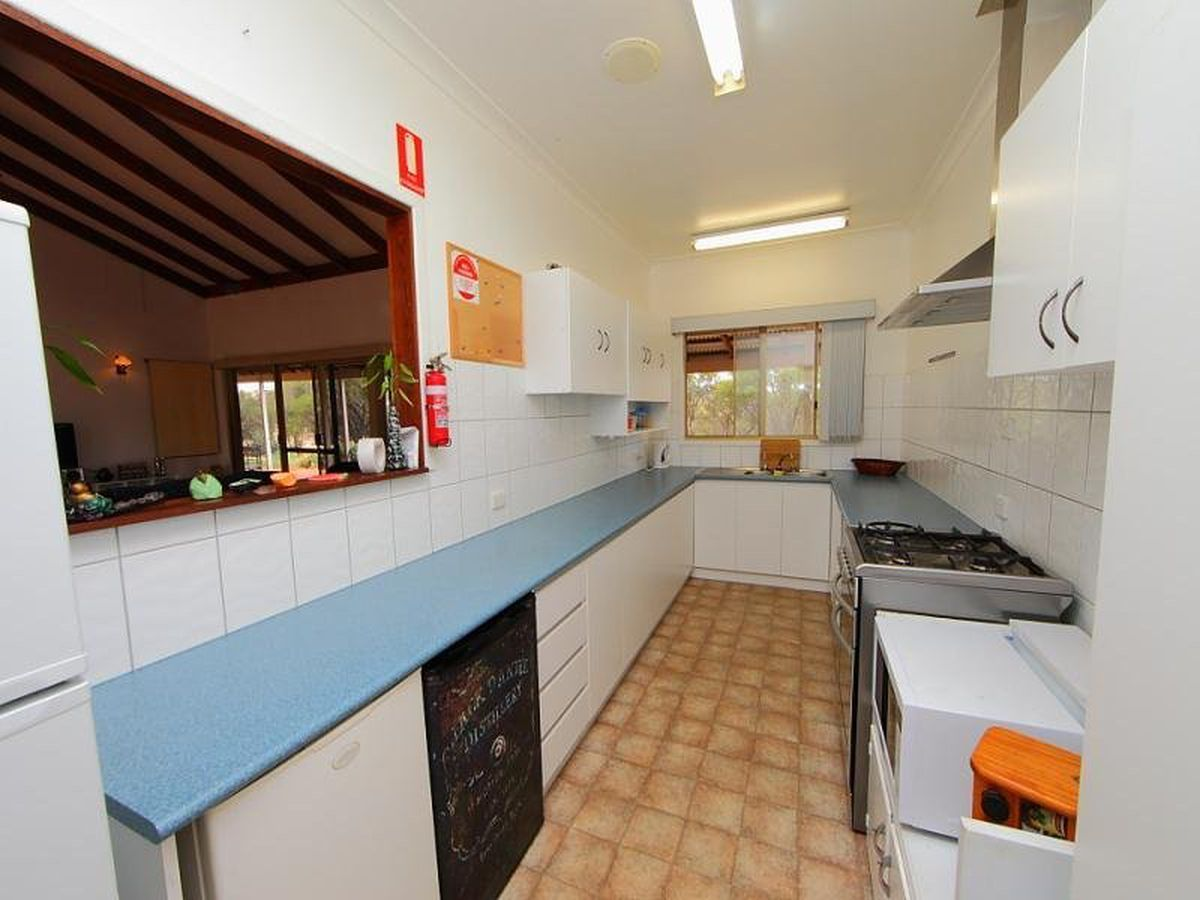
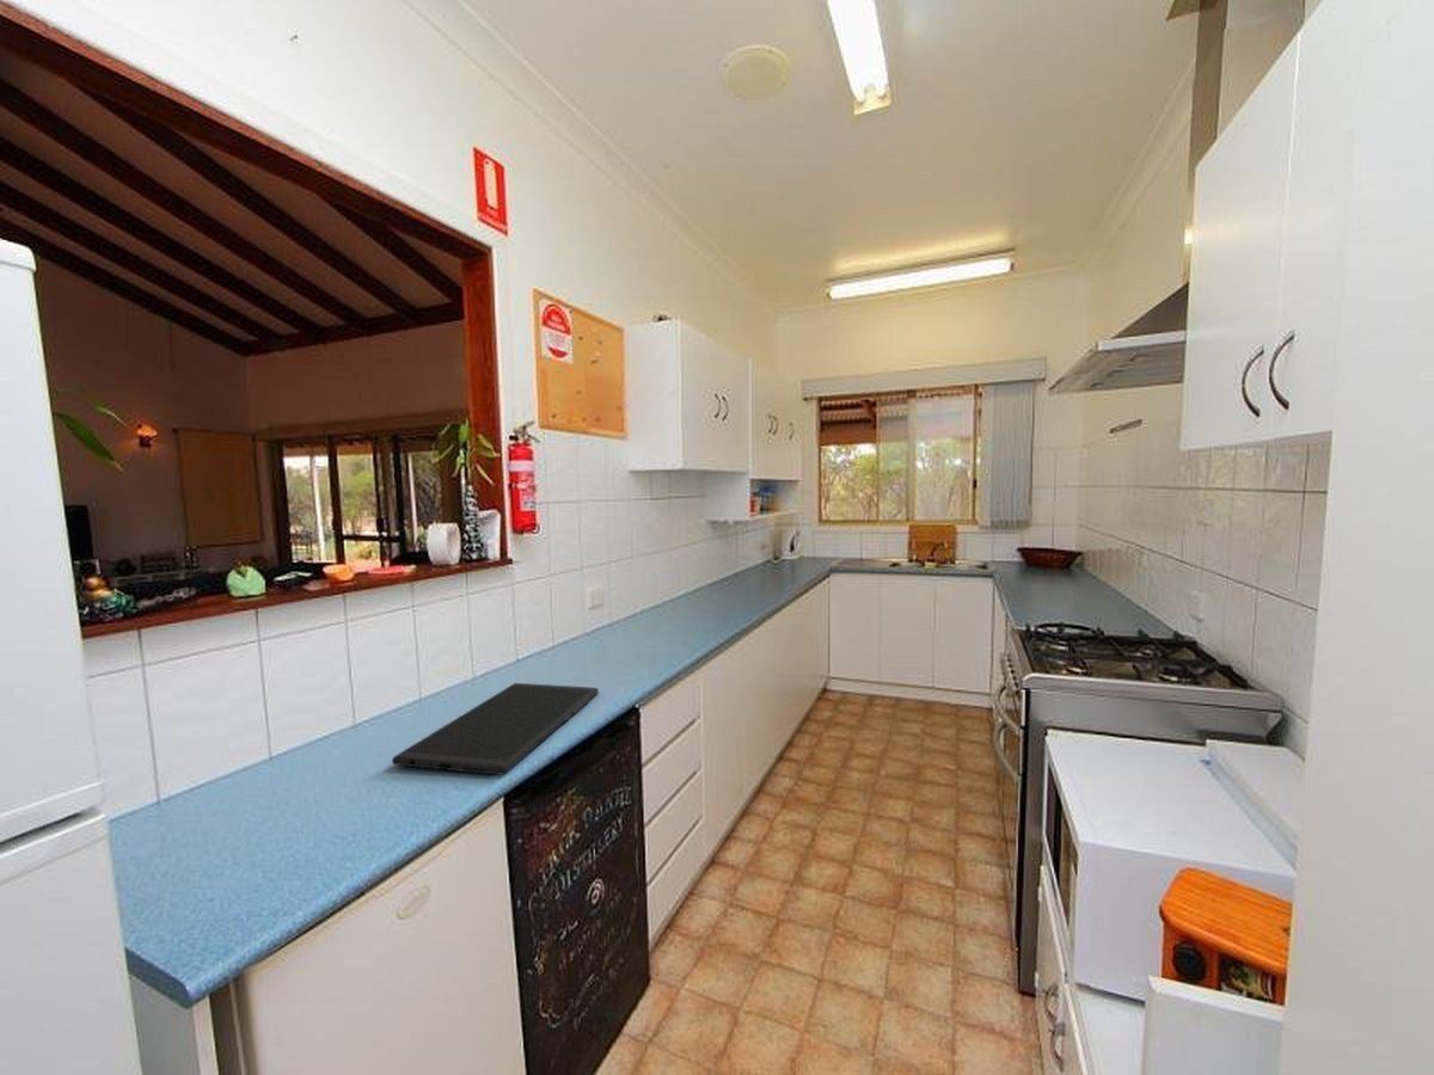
+ cutting board [391,682,600,776]
